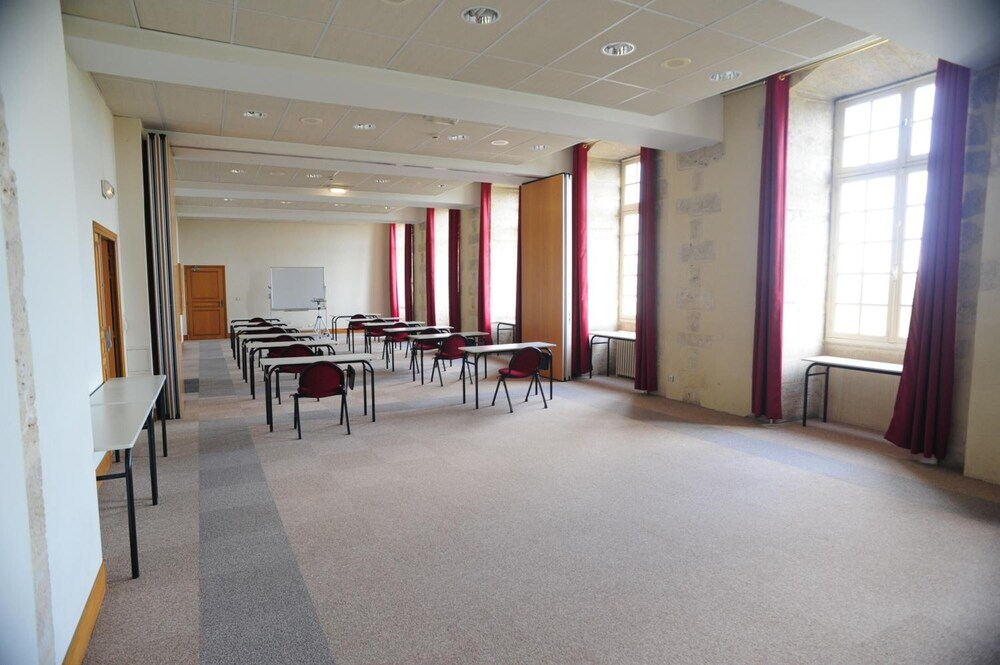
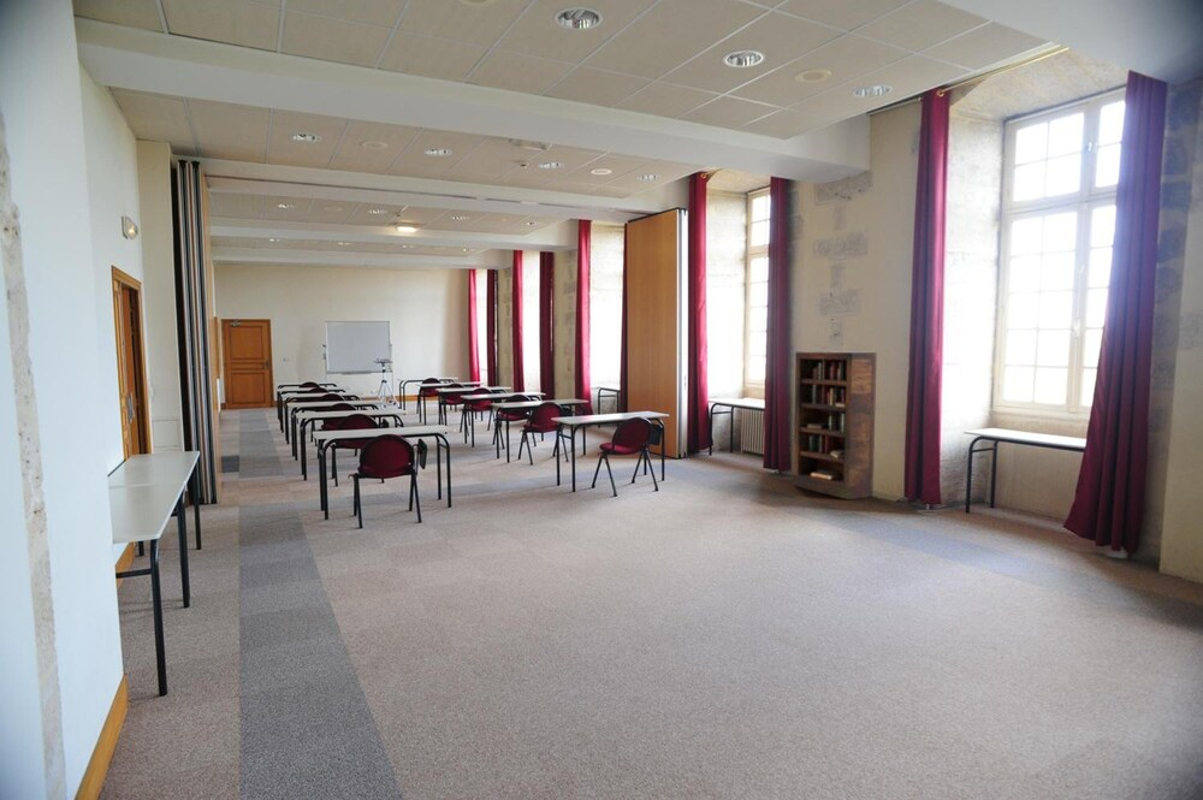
+ bookcase [792,350,878,500]
